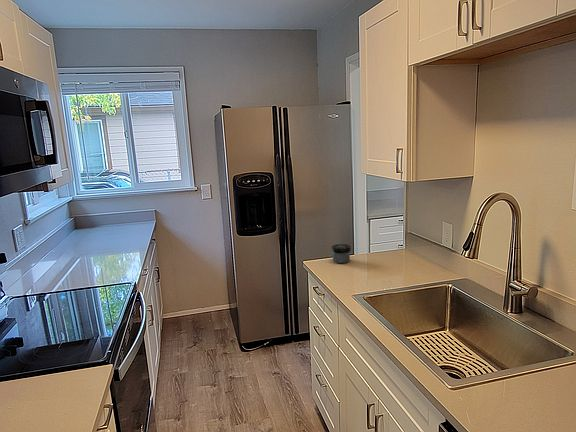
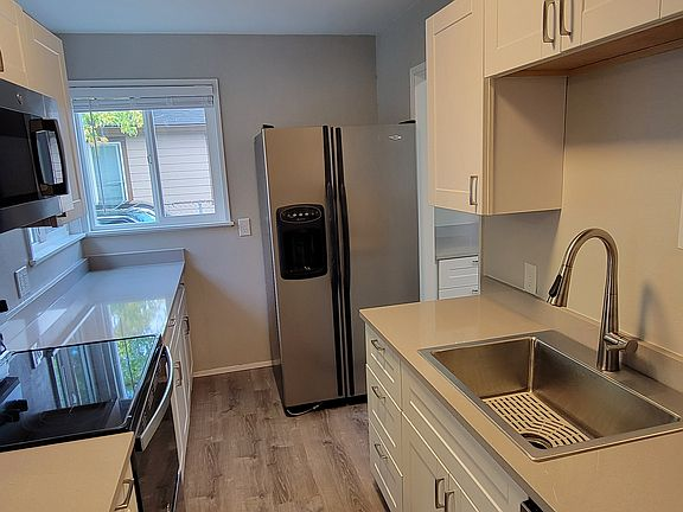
- jar [331,243,352,264]
